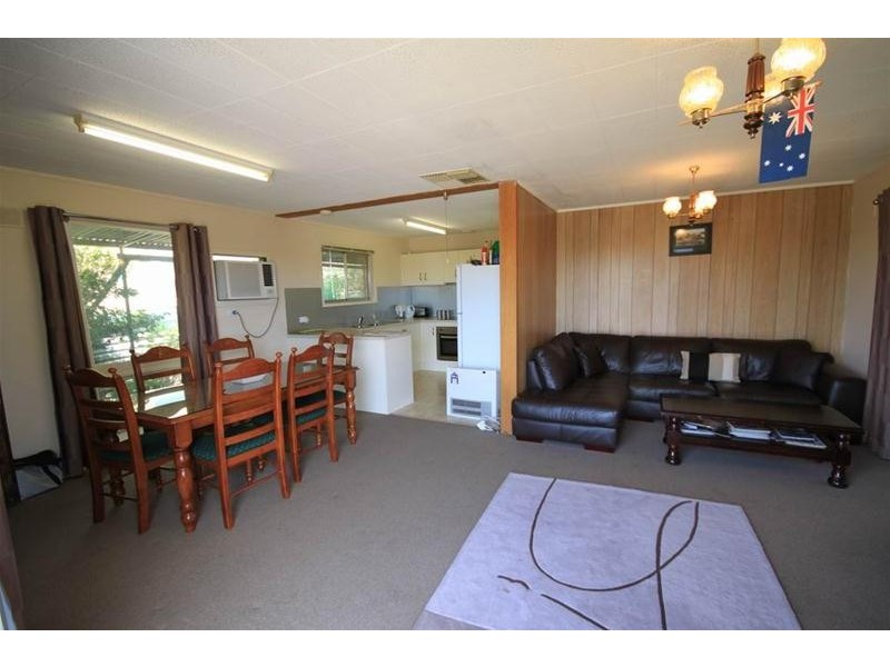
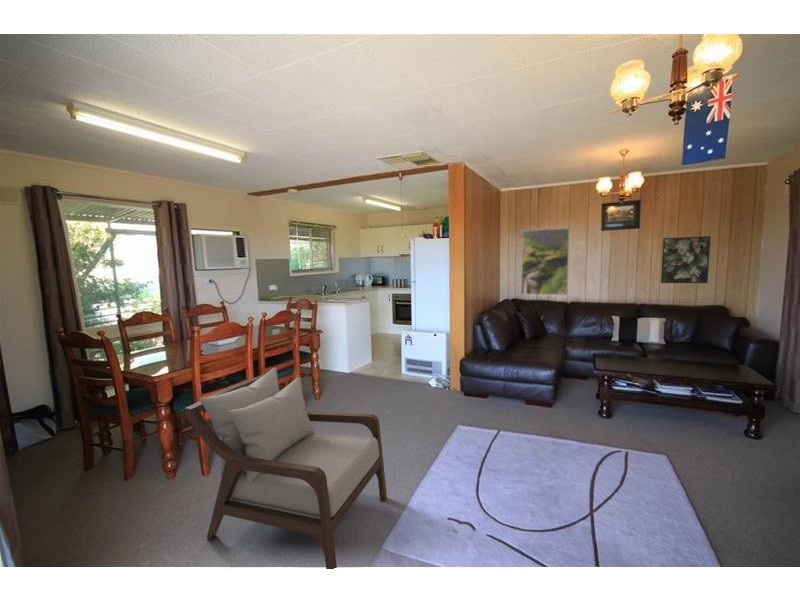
+ armchair [184,367,388,570]
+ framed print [520,227,570,296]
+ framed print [660,235,712,284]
